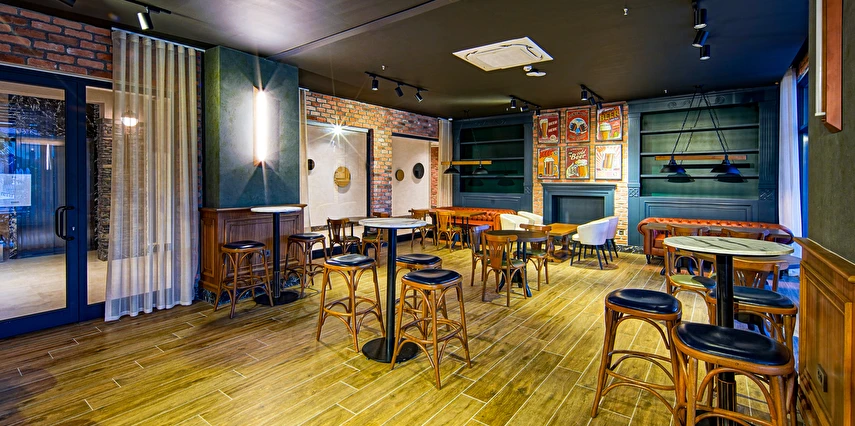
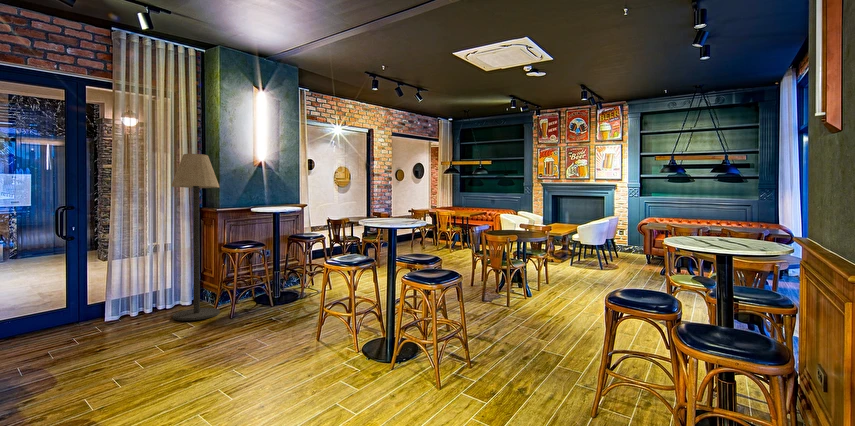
+ floor lamp [170,153,221,322]
